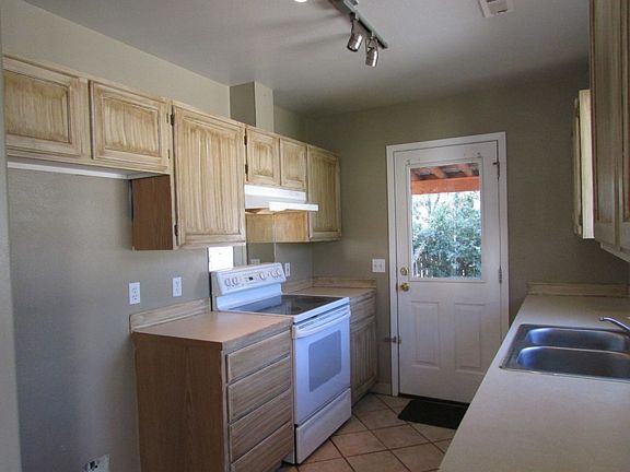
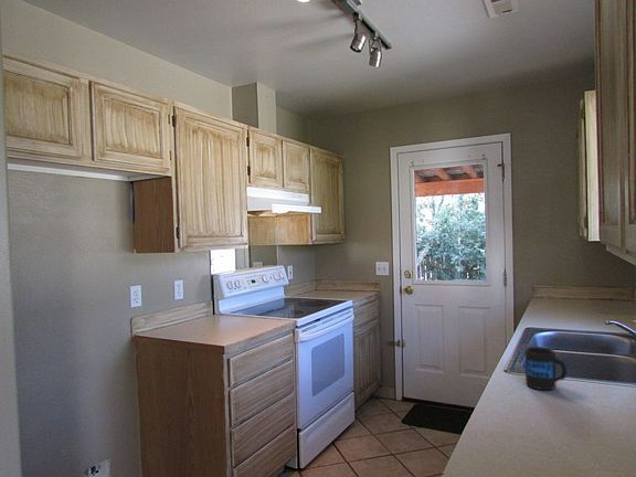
+ mug [523,346,568,391]
